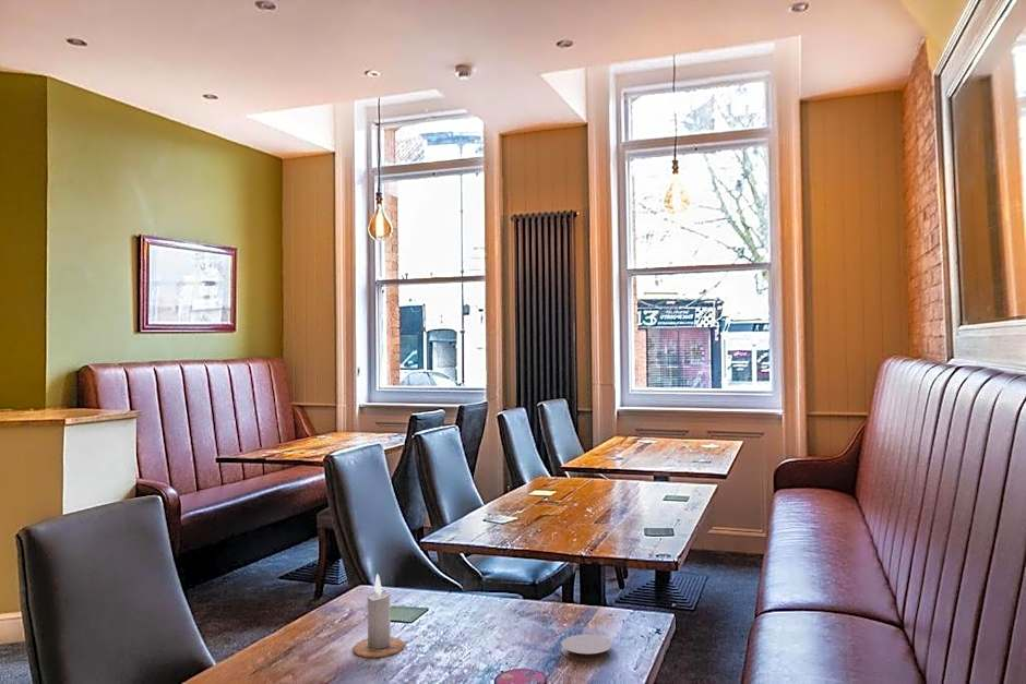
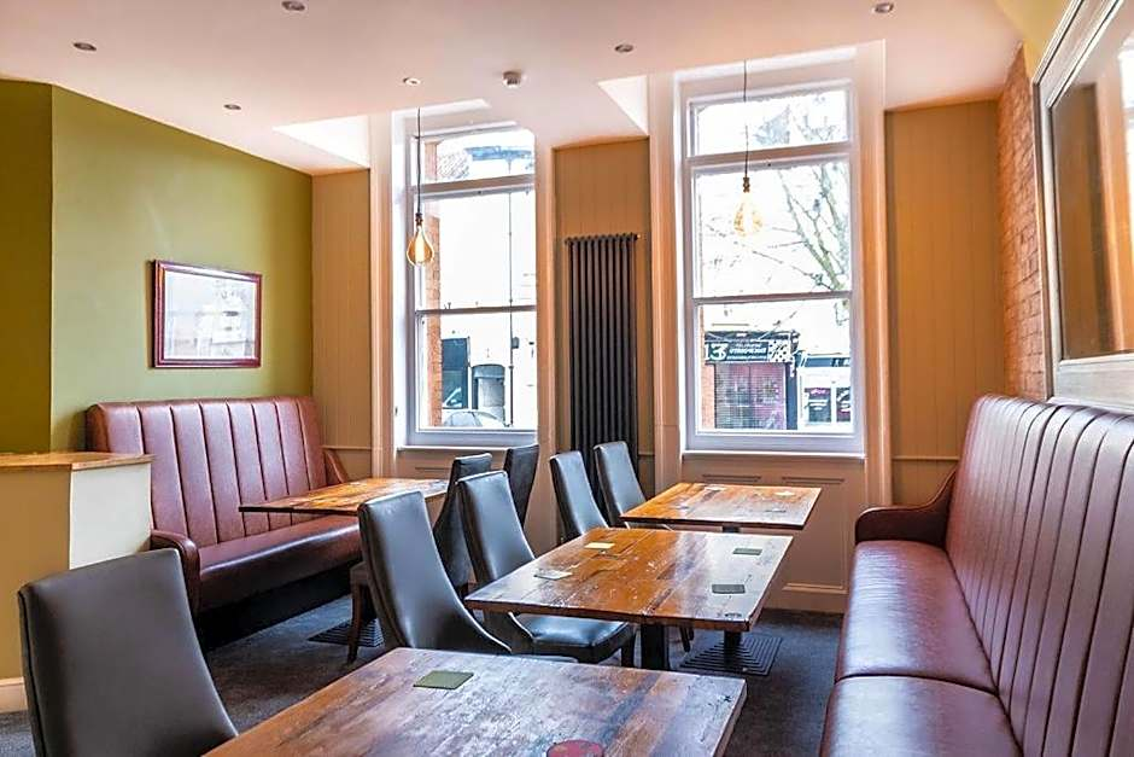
- coaster [560,634,613,662]
- candle [353,573,406,659]
